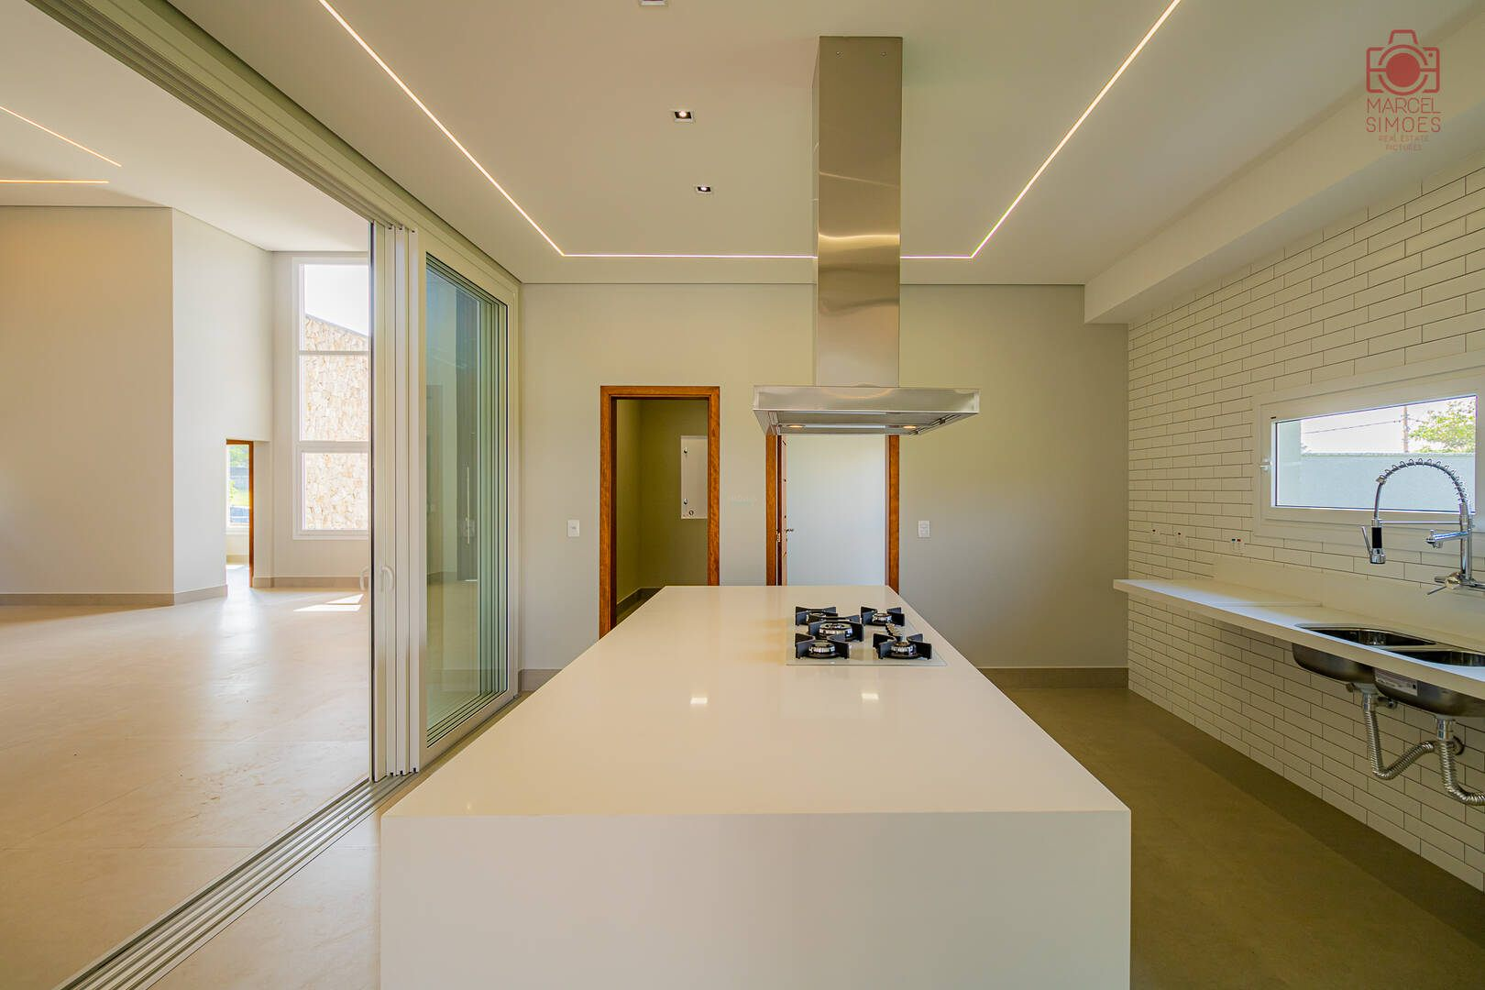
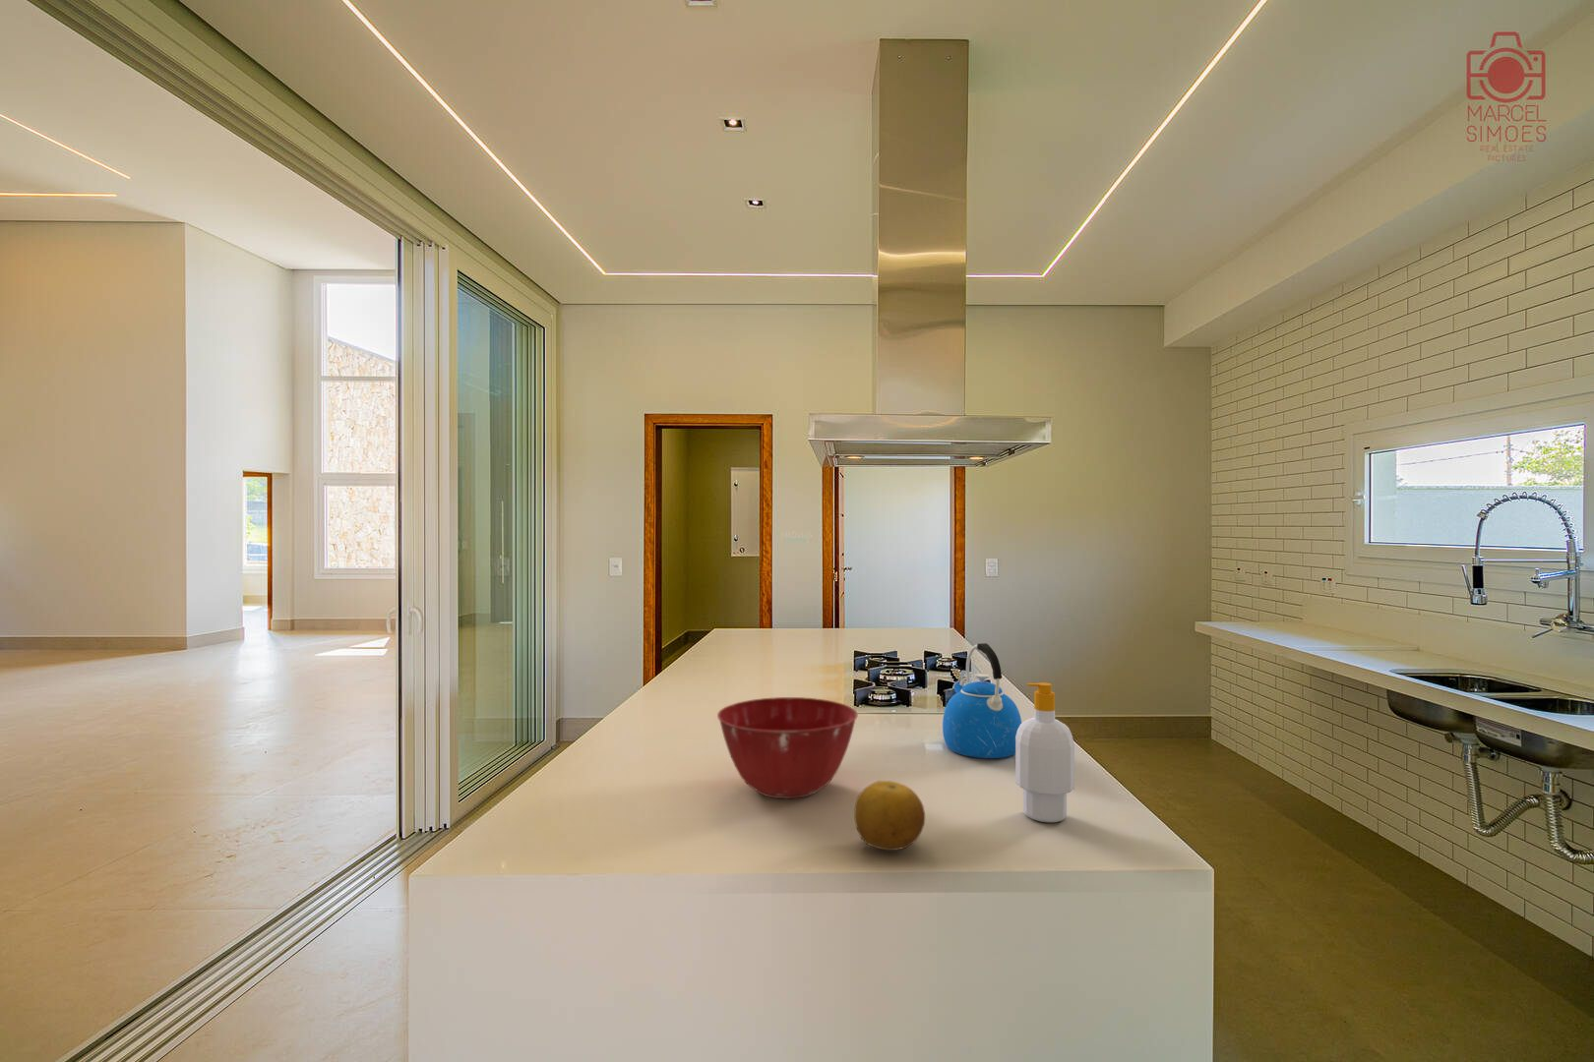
+ soap bottle [1014,682,1076,823]
+ mixing bowl [716,696,859,799]
+ fruit [853,780,926,851]
+ kettle [942,642,1022,759]
